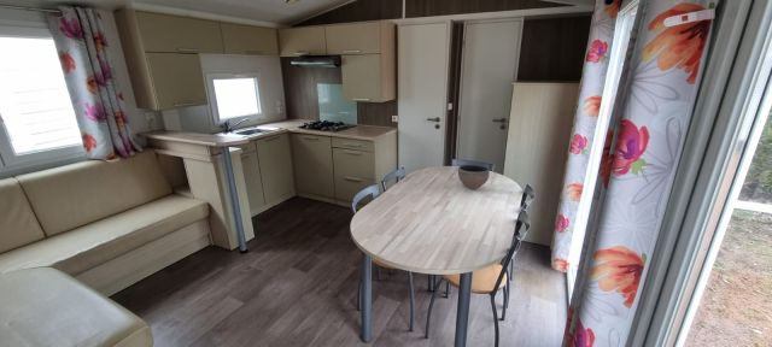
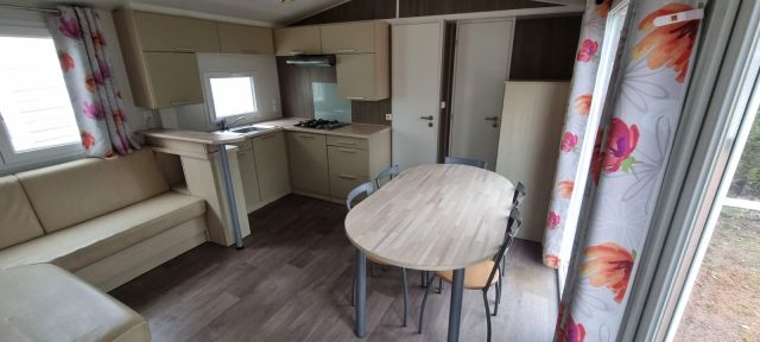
- bowl [457,164,491,190]
